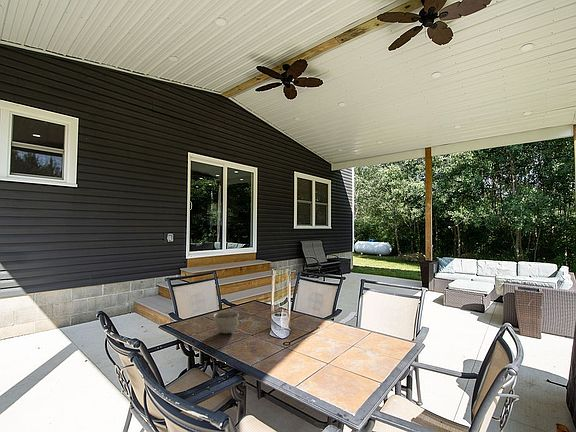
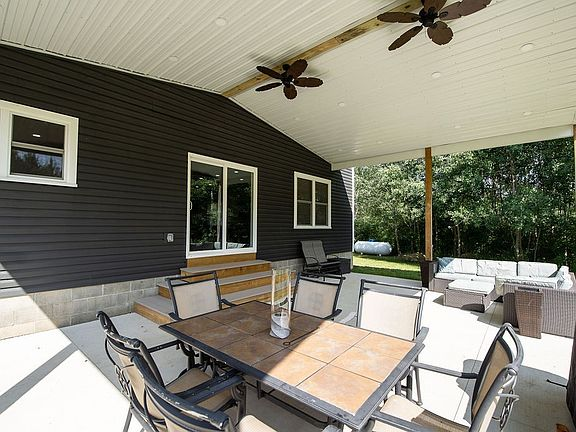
- bowl [212,310,240,335]
